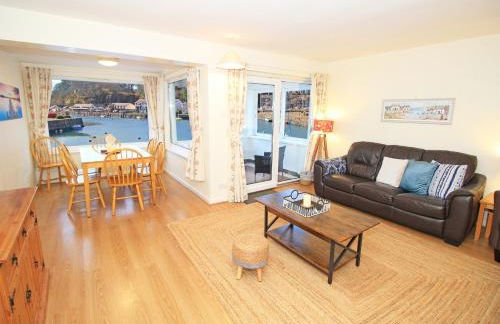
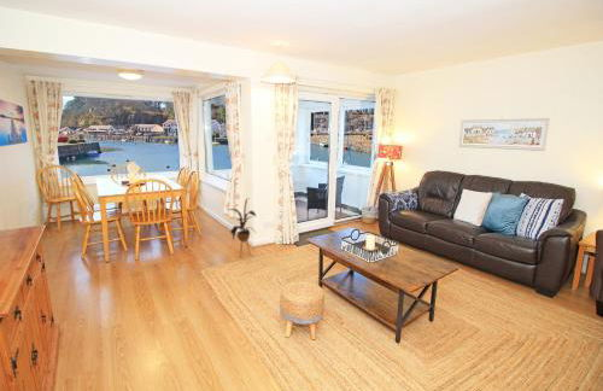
+ house plant [228,197,257,257]
